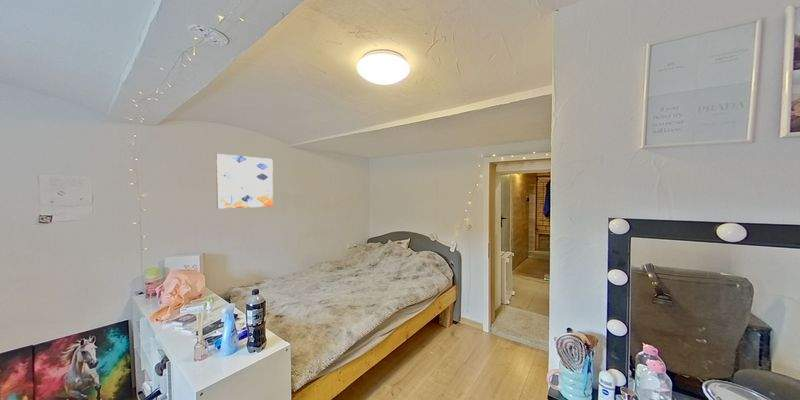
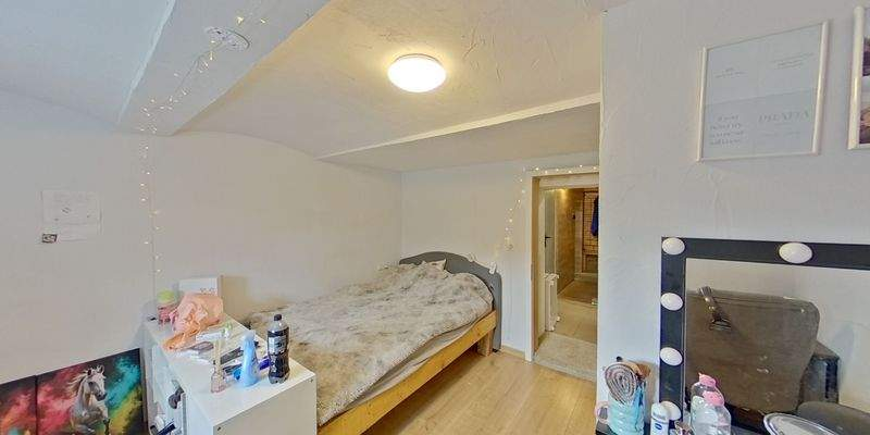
- wall art [215,153,274,210]
